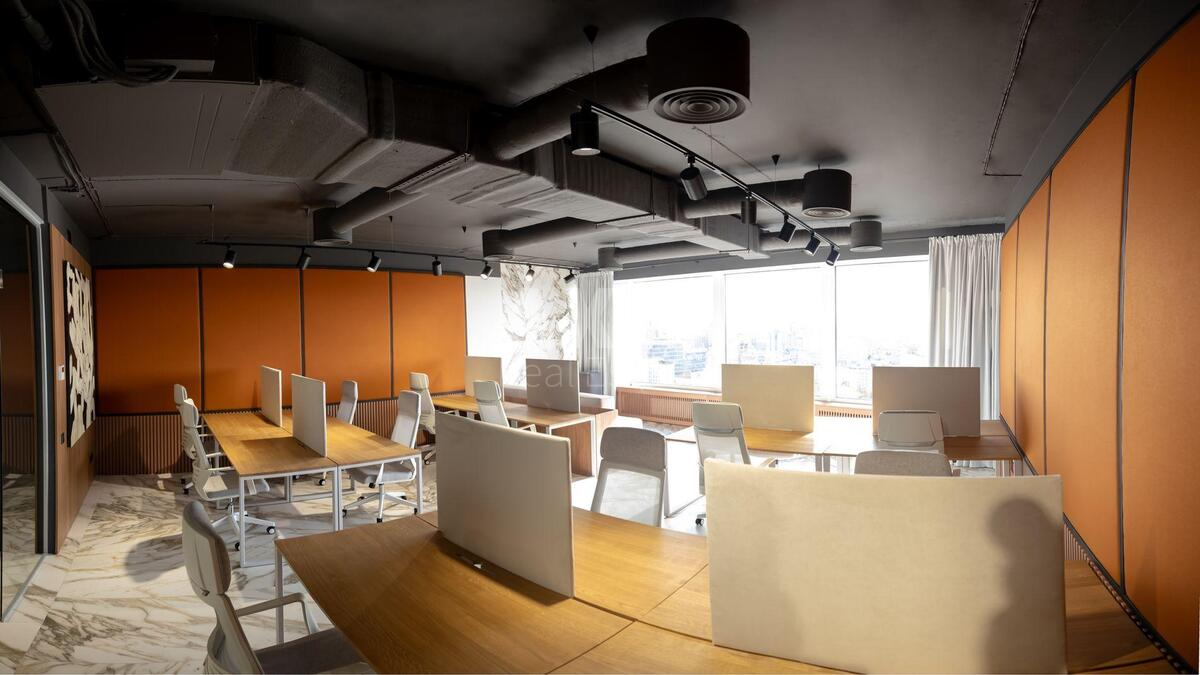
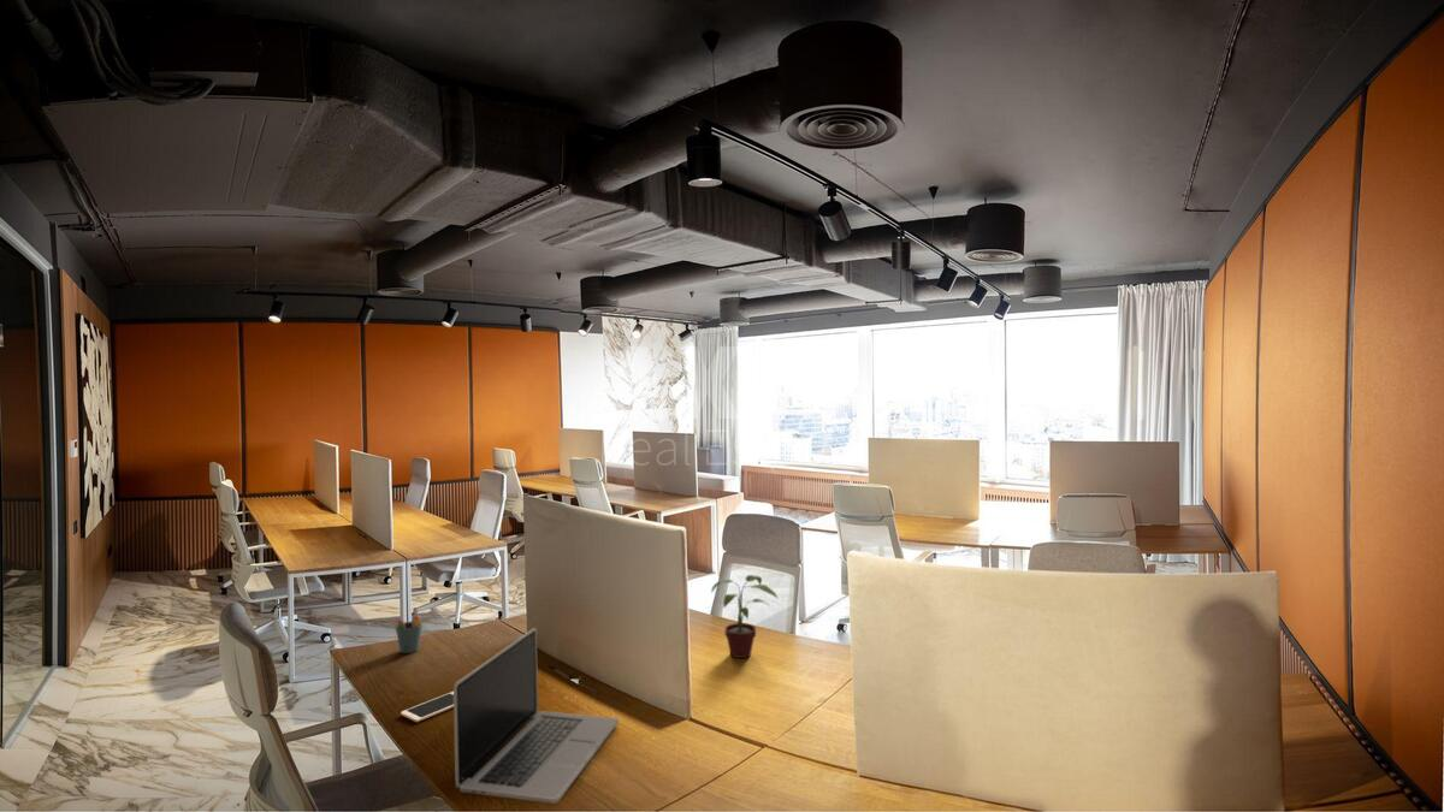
+ pen holder [395,606,424,654]
+ cell phone [400,691,454,723]
+ laptop [452,627,620,805]
+ potted plant [710,574,780,659]
